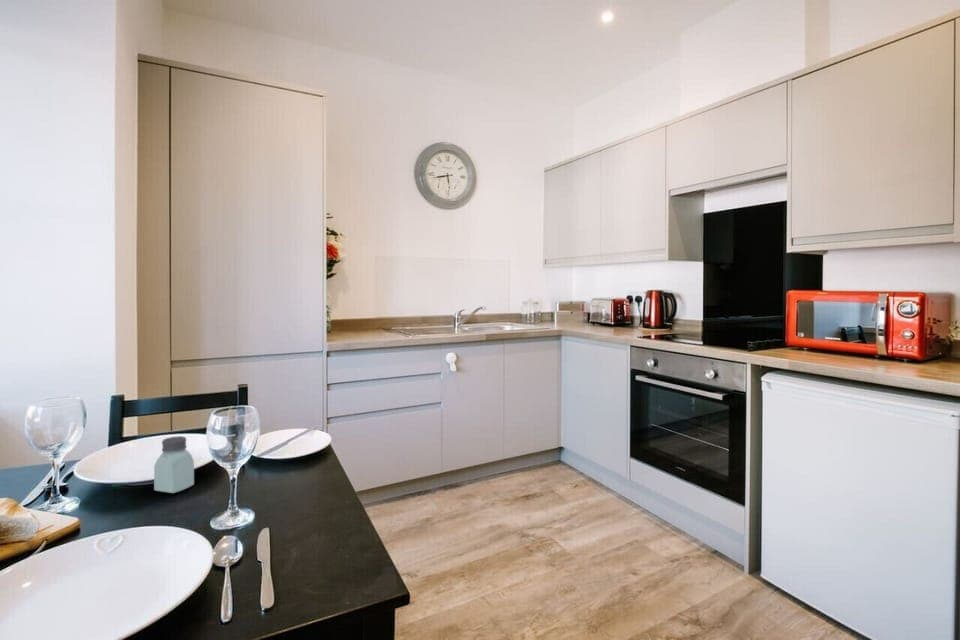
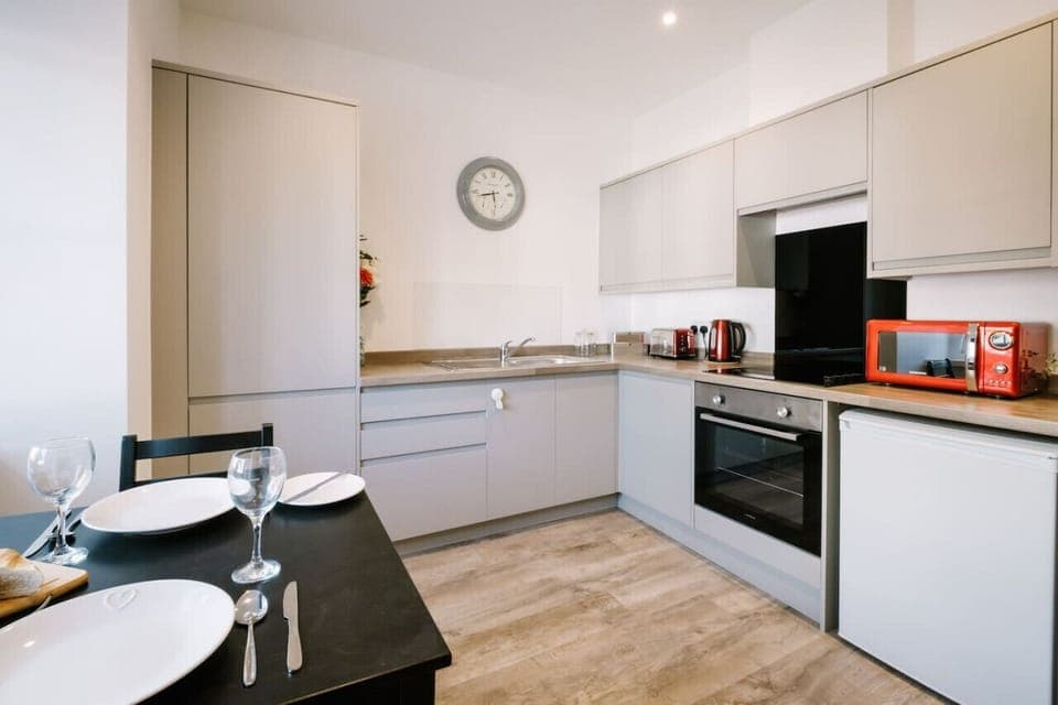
- saltshaker [153,435,195,494]
